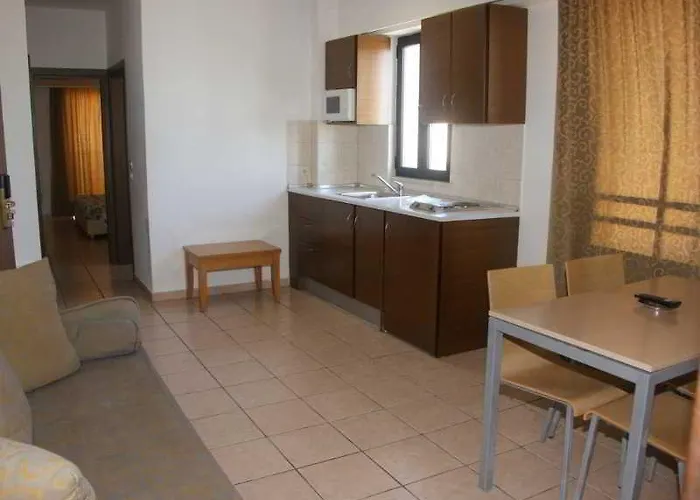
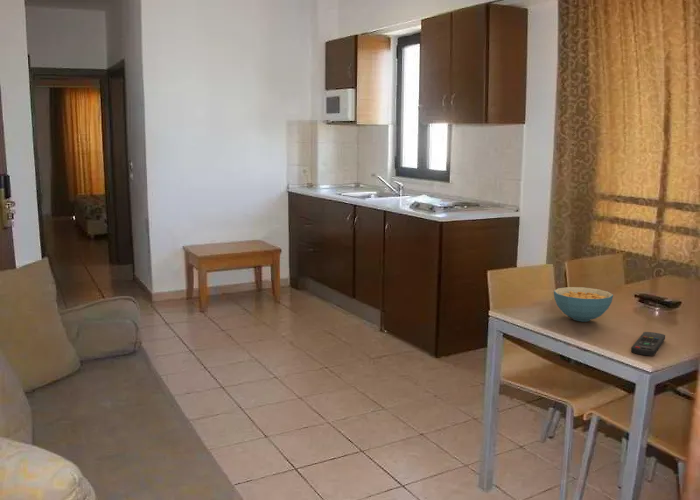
+ remote control [630,331,666,357]
+ cereal bowl [553,286,614,323]
